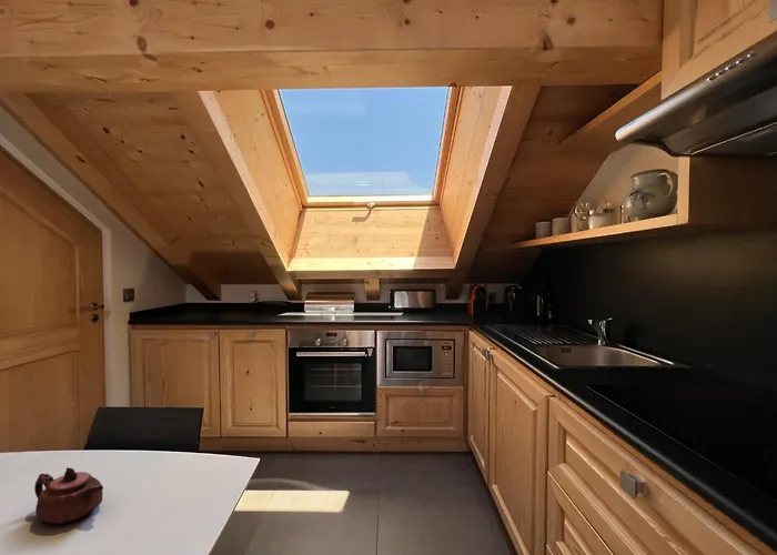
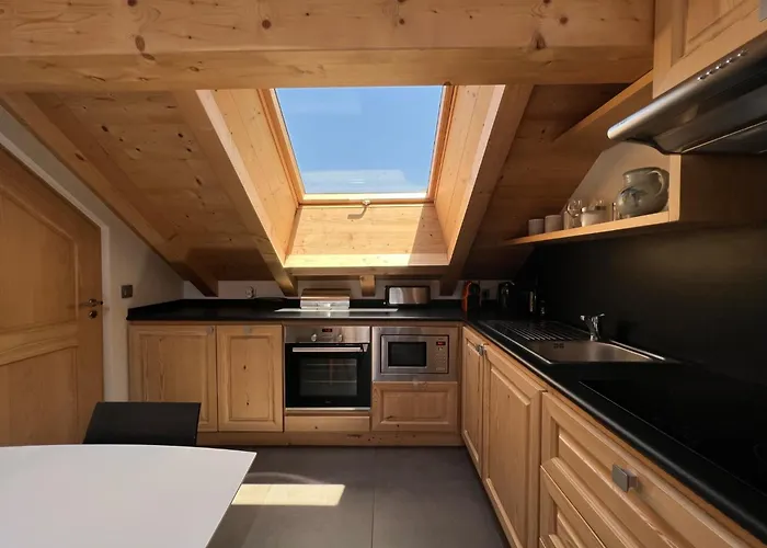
- teapot [33,467,104,525]
